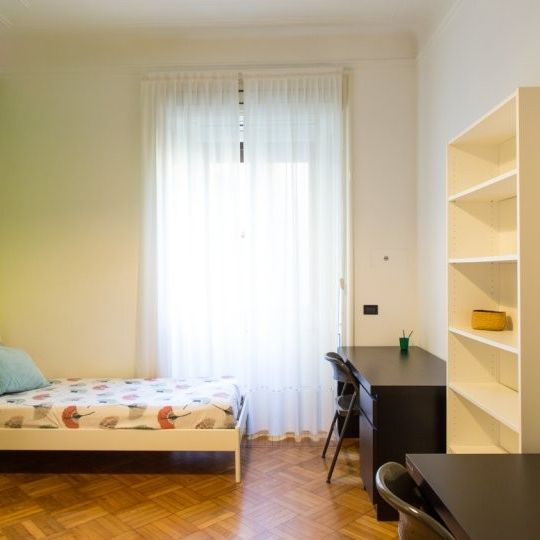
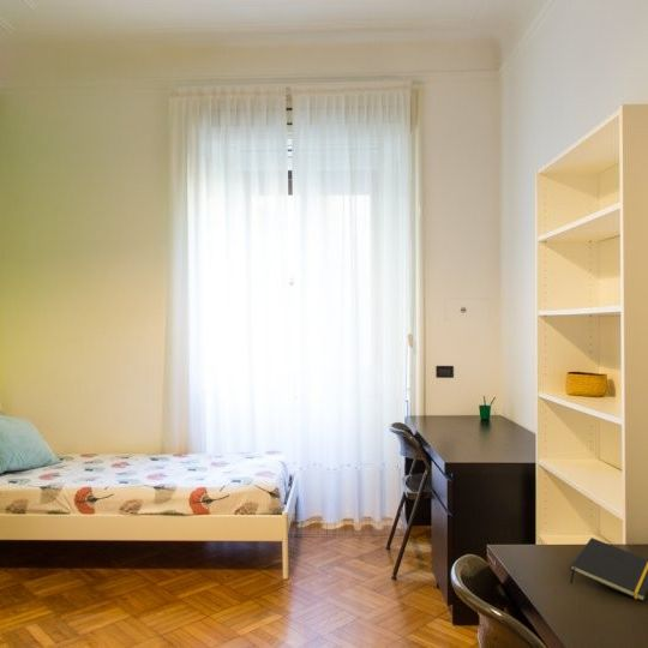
+ notepad [569,536,648,602]
